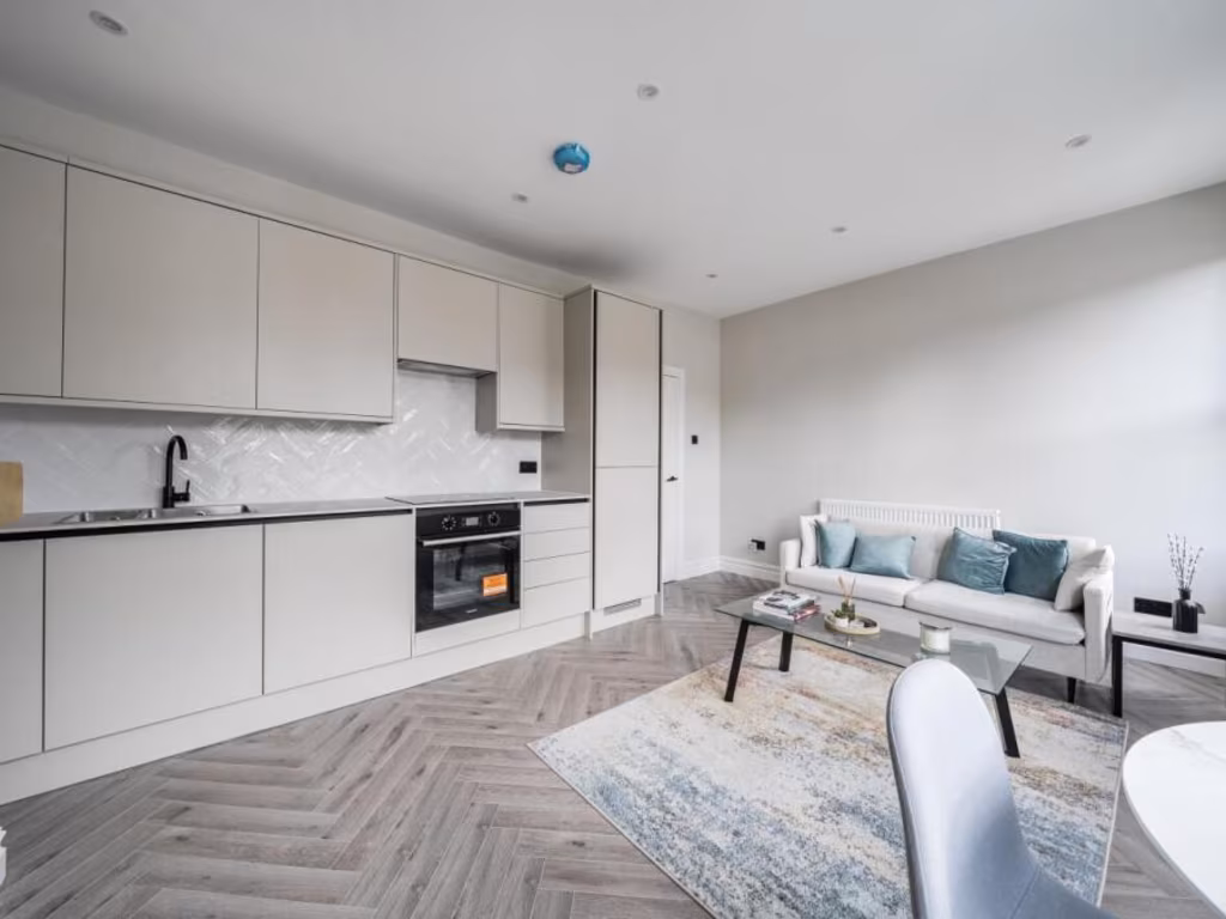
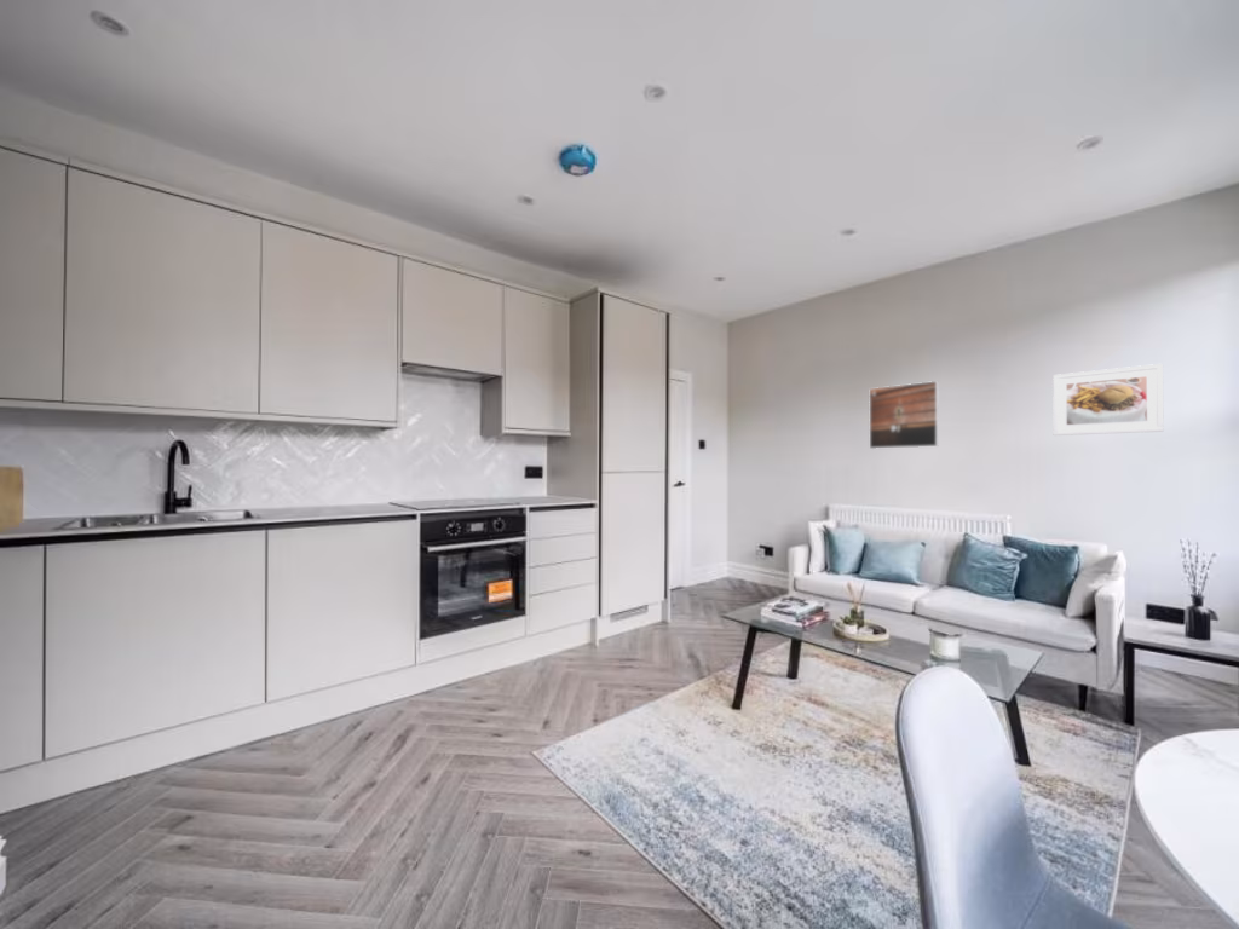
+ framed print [1051,363,1165,437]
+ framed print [869,380,939,450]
